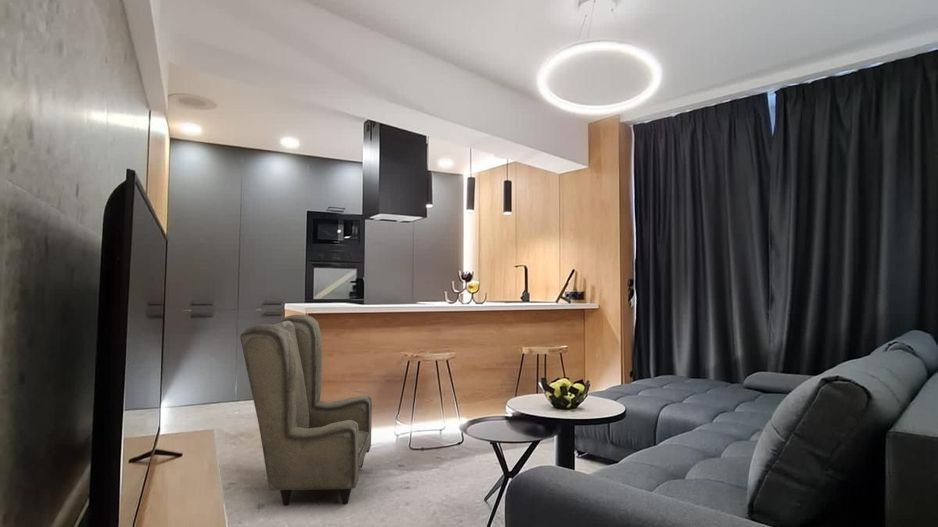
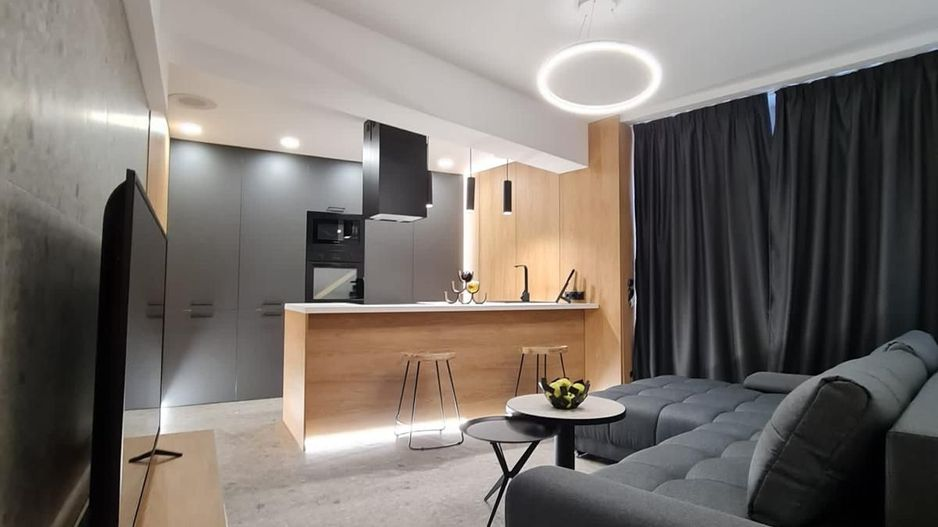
- armchair [239,314,373,507]
